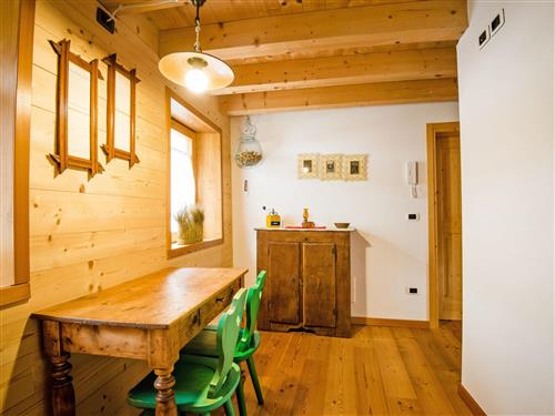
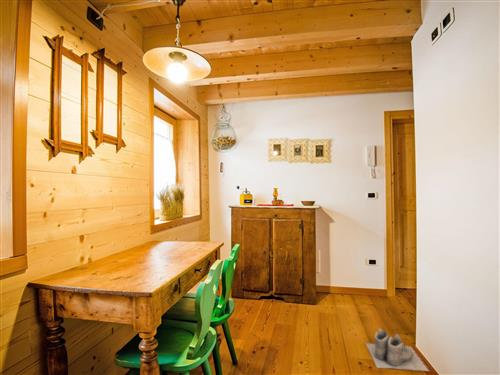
+ boots [365,328,430,372]
